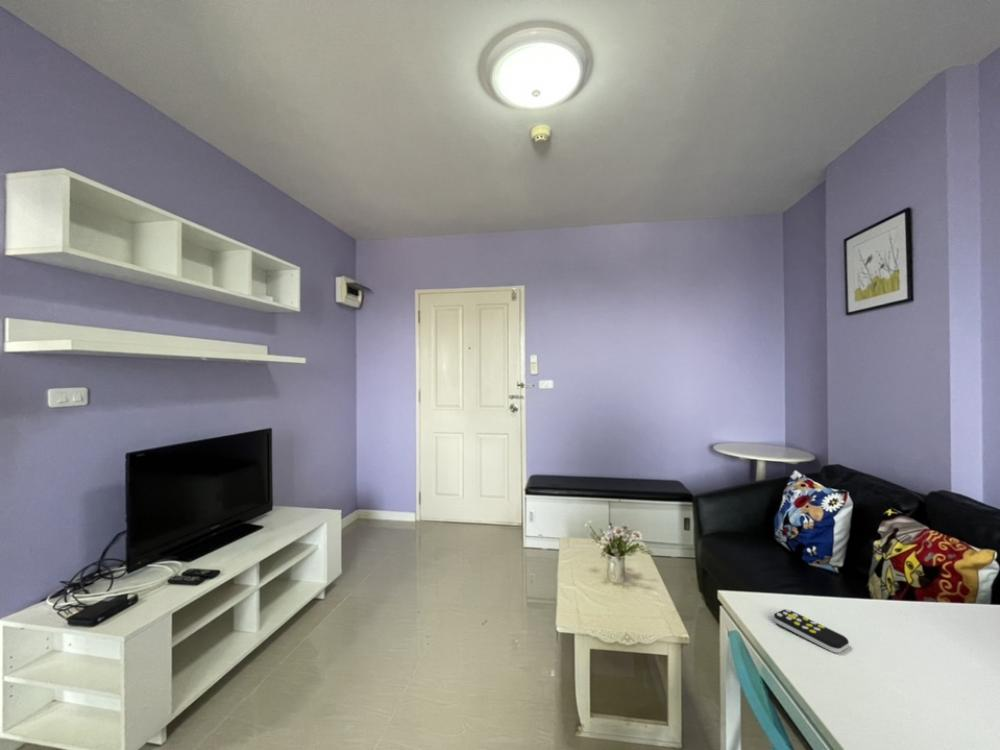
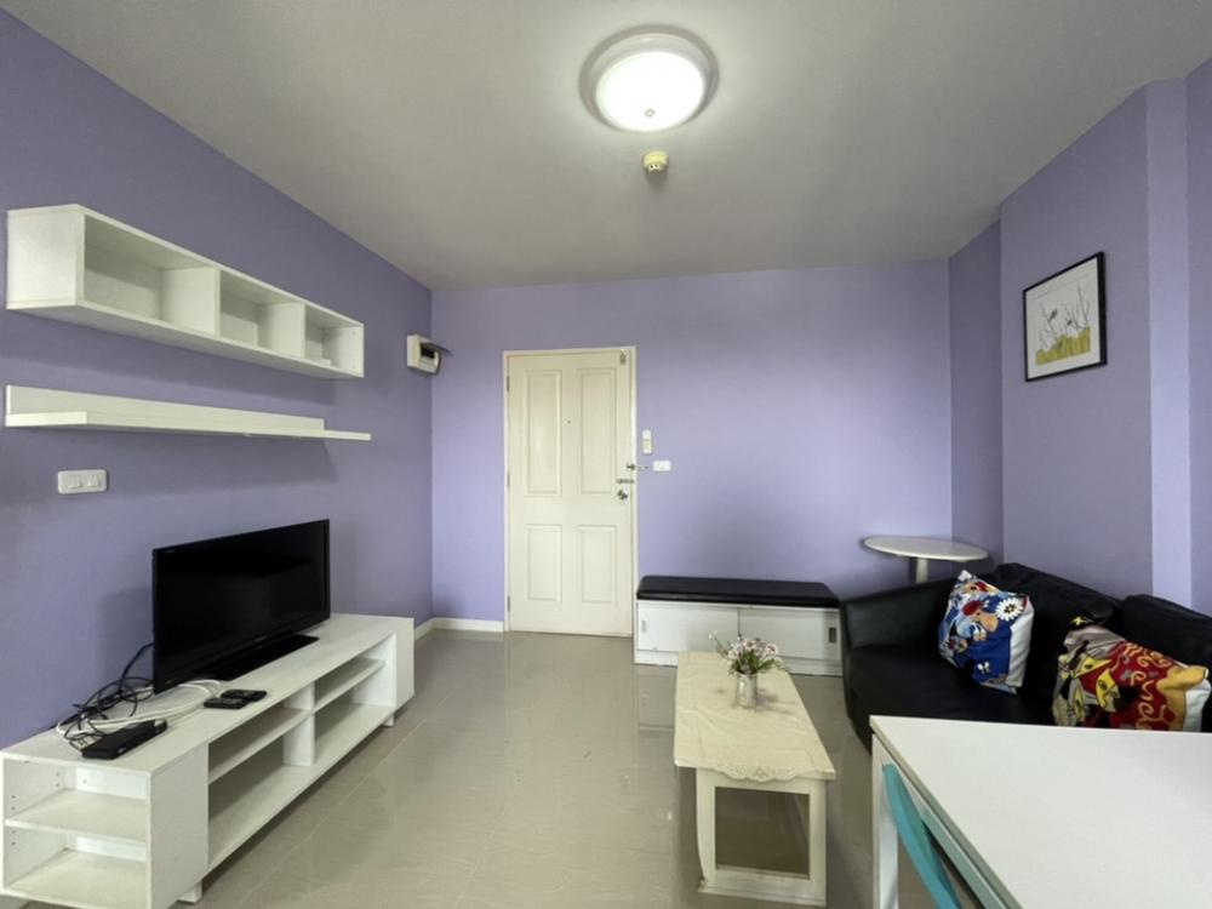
- remote control [773,608,850,654]
